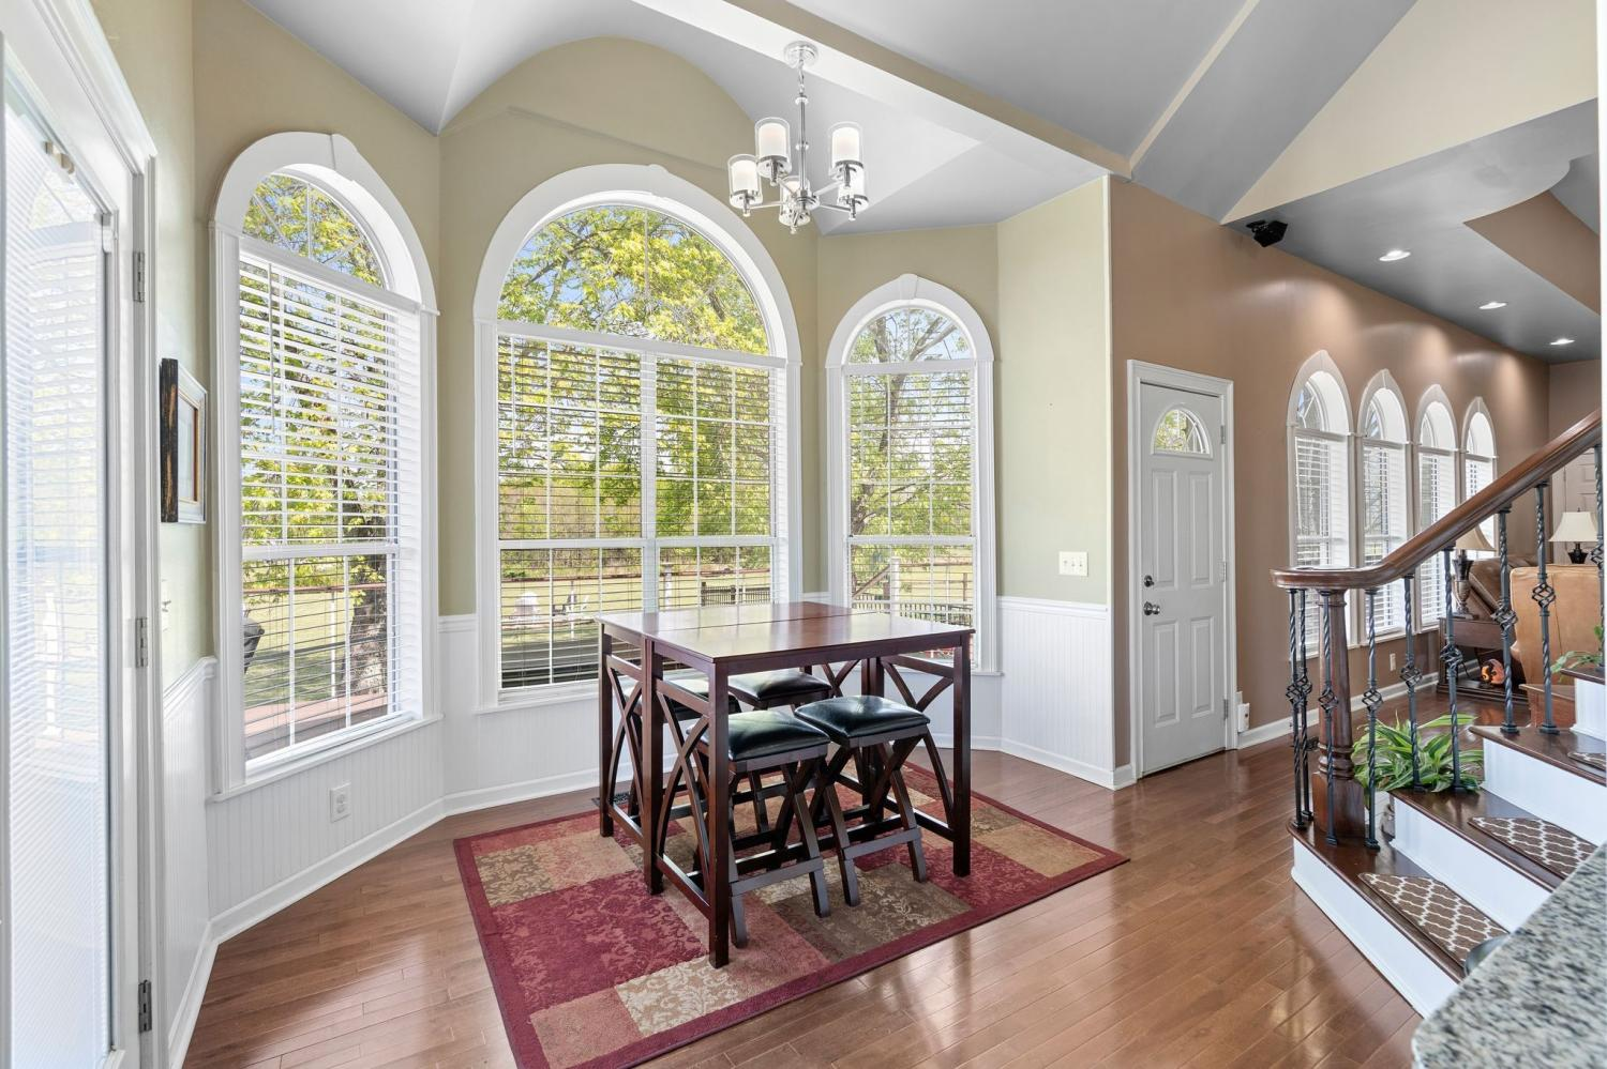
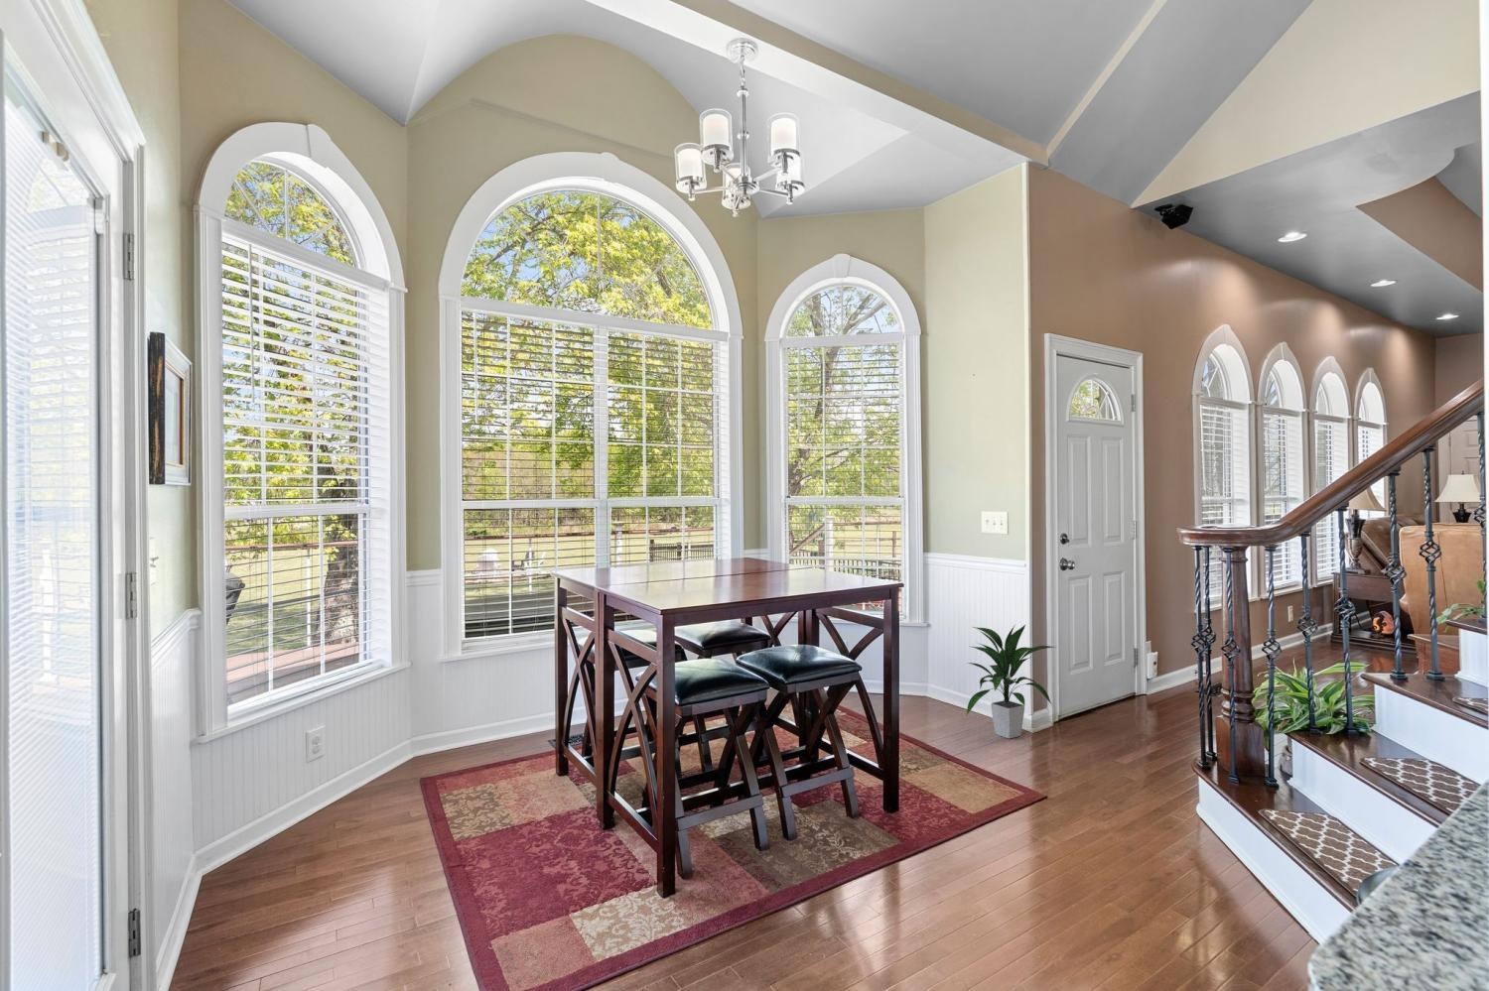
+ indoor plant [965,624,1056,739]
